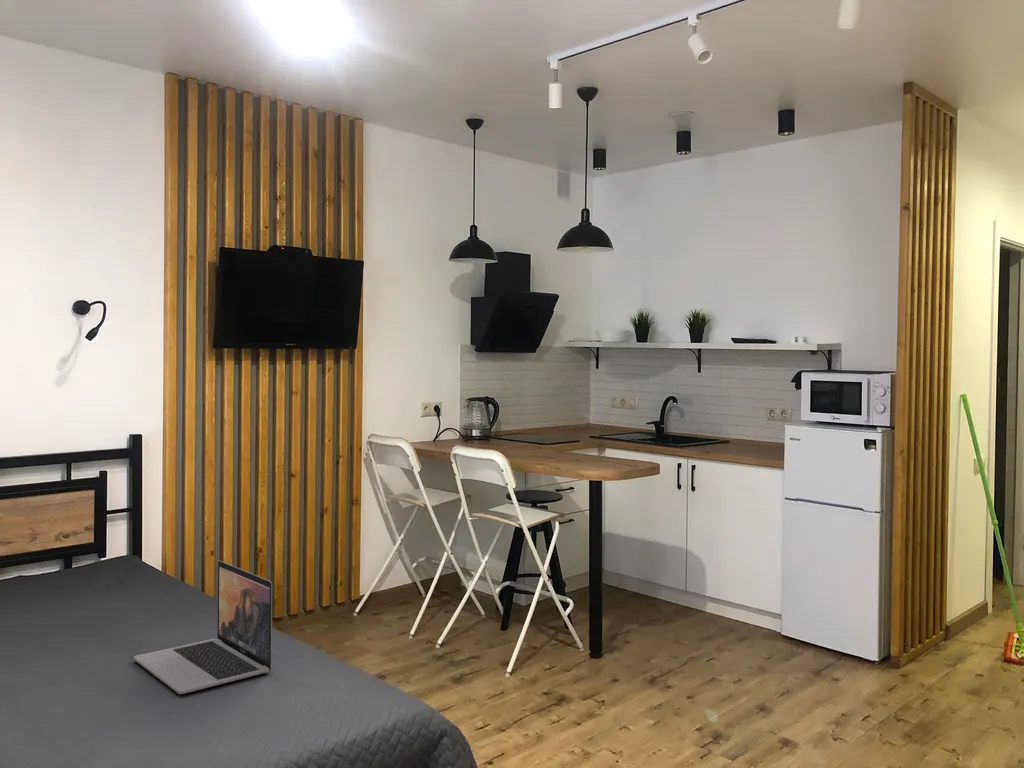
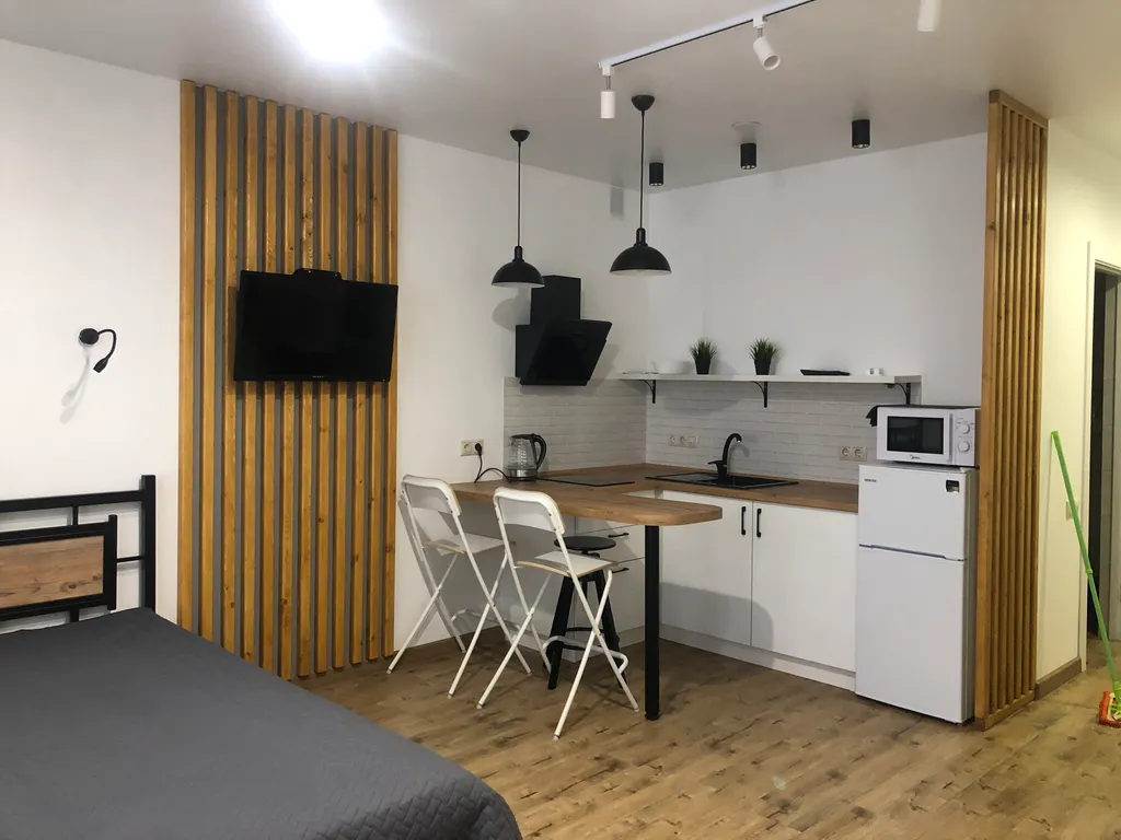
- laptop [133,560,273,695]
